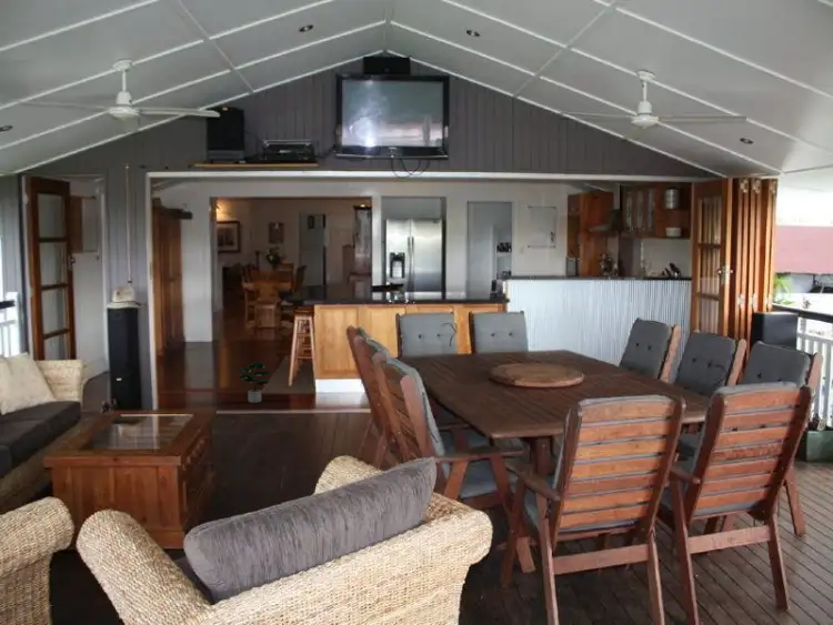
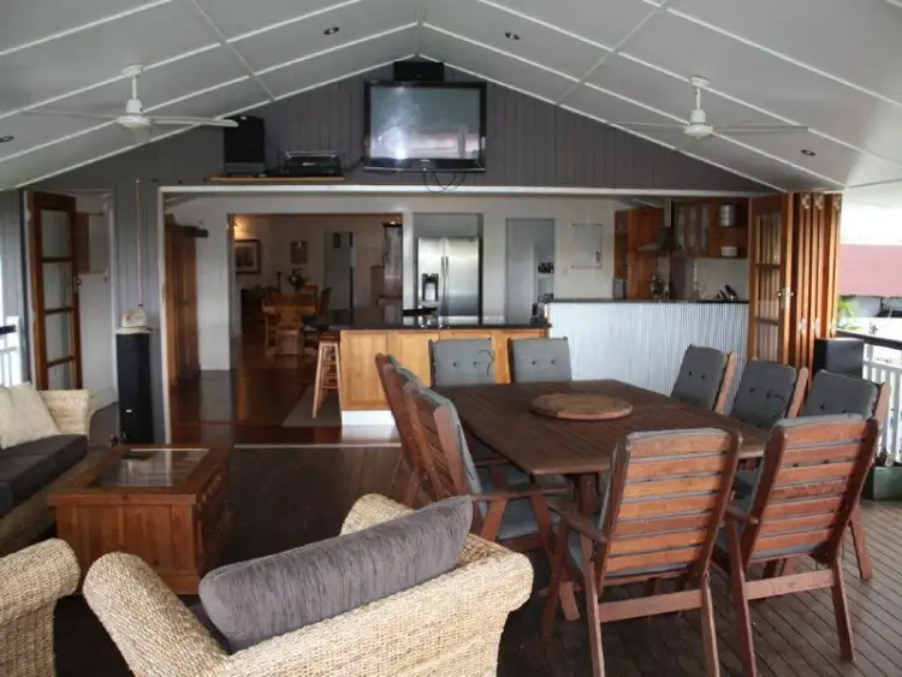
- potted plant [237,361,275,404]
